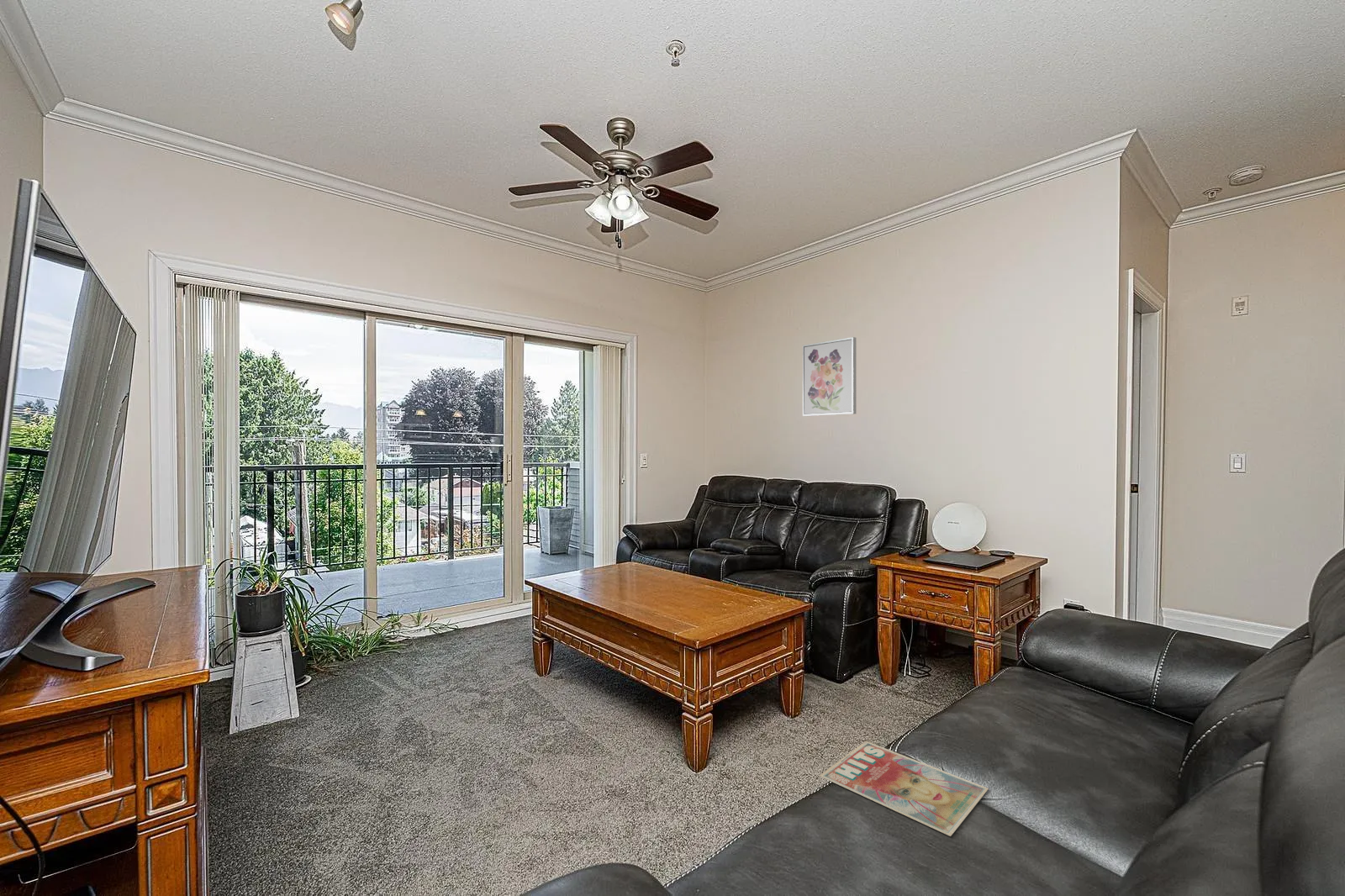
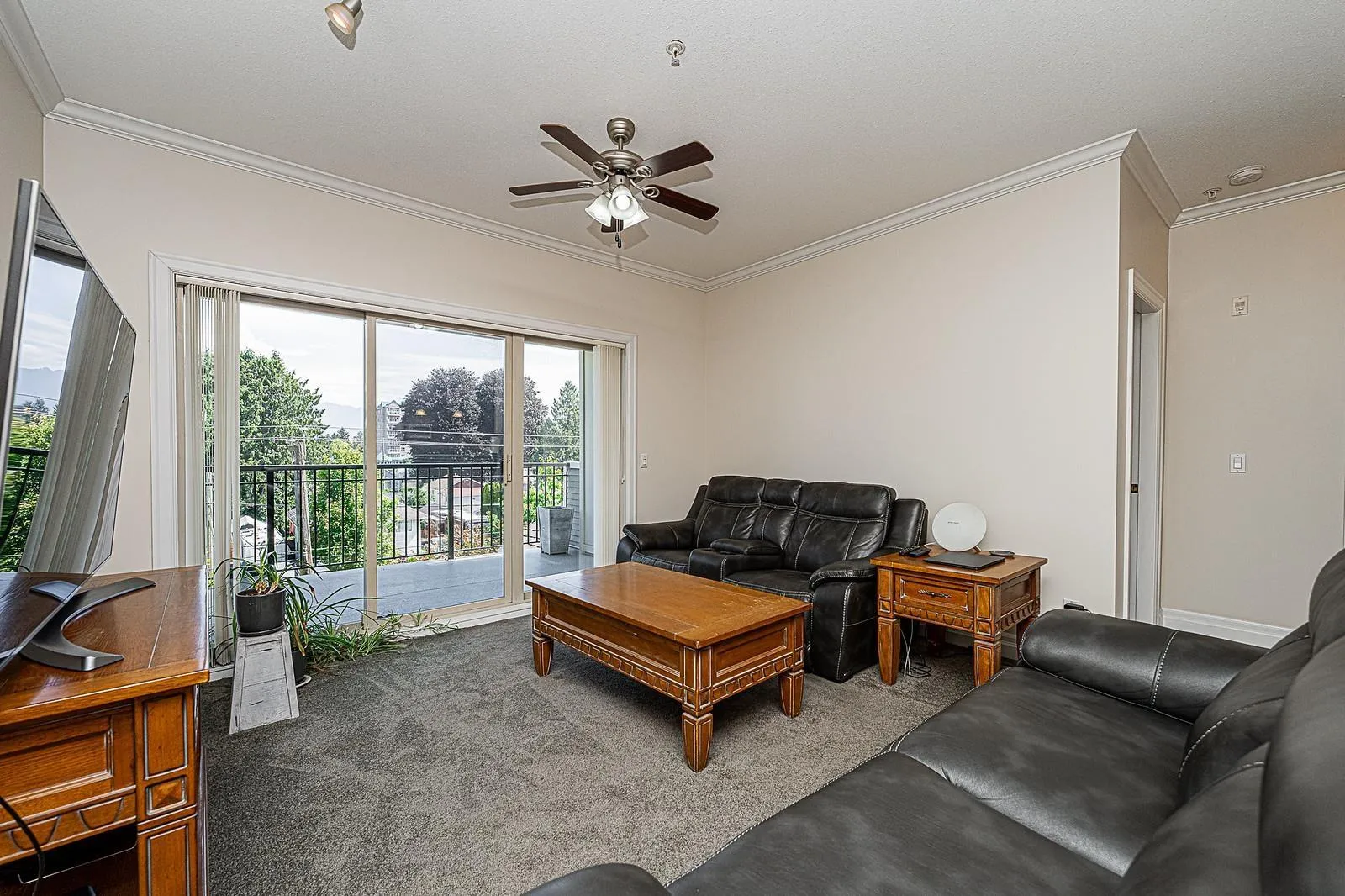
- wall art [802,336,857,417]
- magazine [819,741,989,837]
